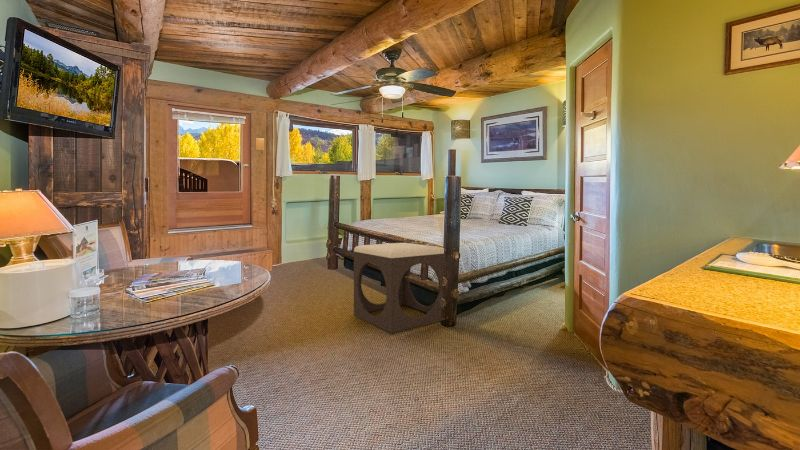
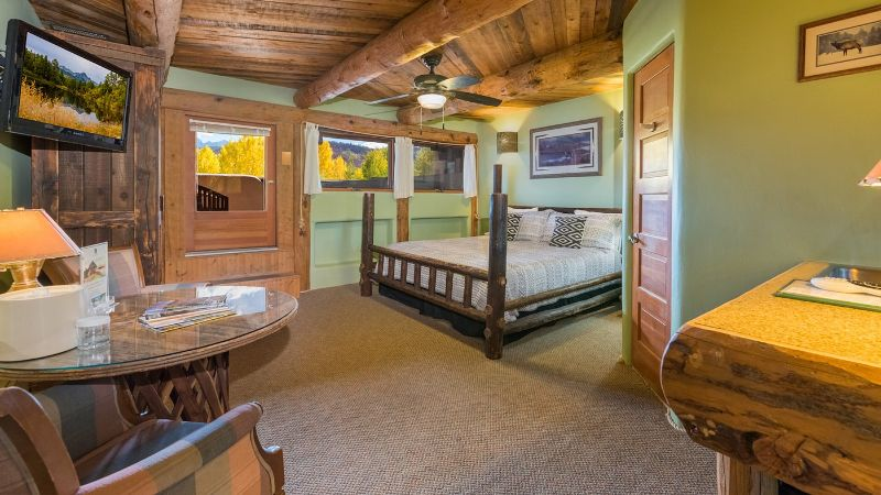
- footstool [353,242,447,333]
